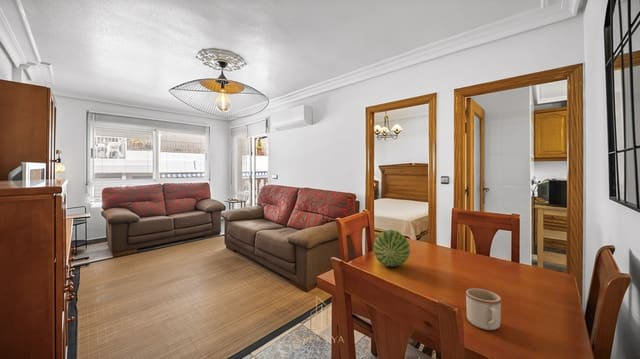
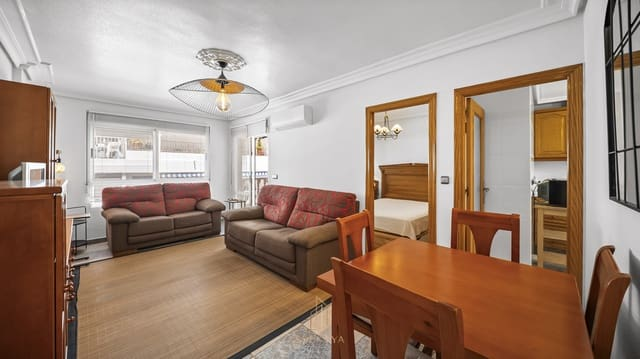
- fruit [372,229,411,267]
- mug [465,288,502,331]
